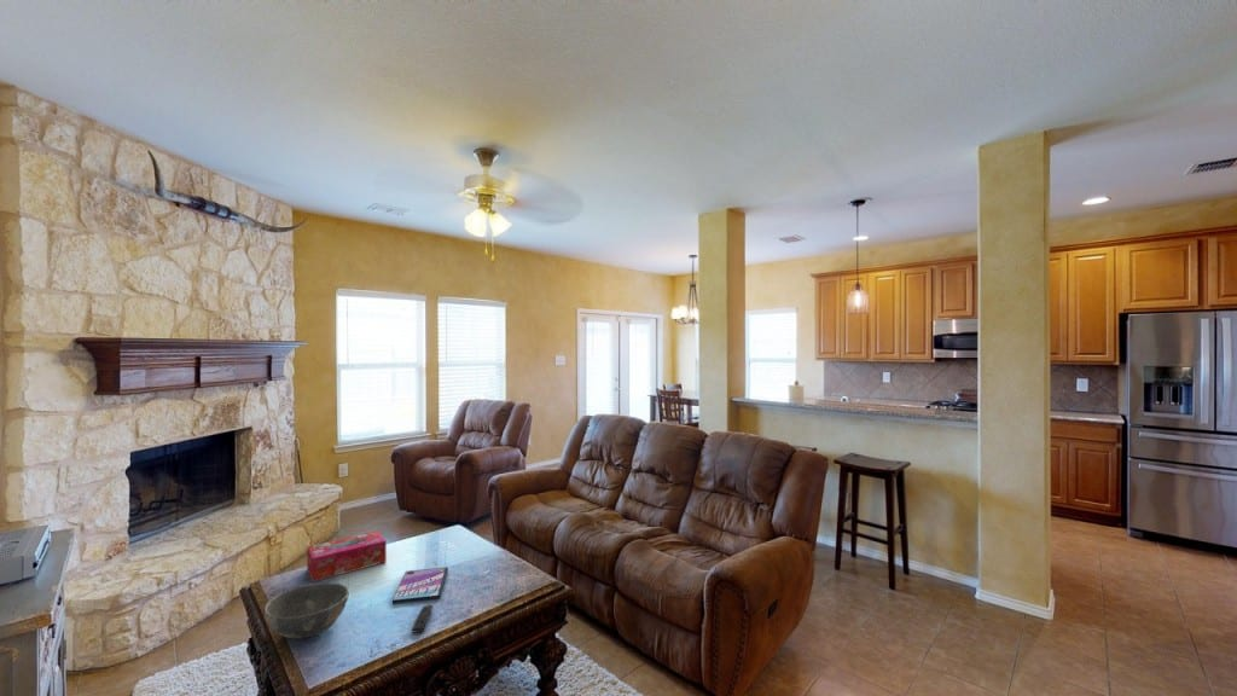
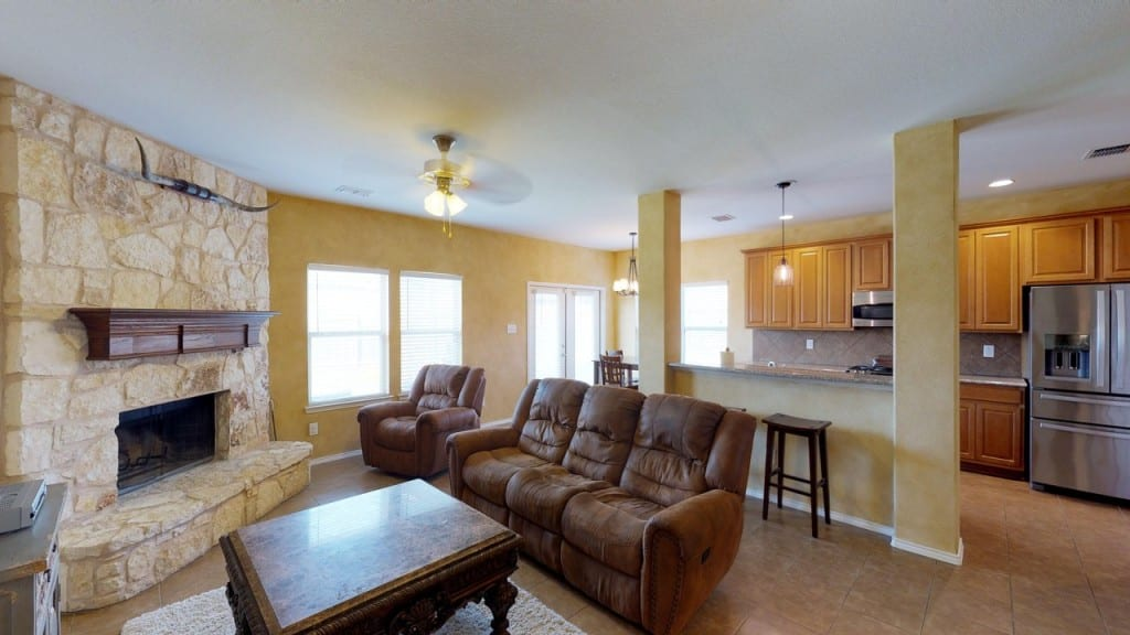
- tissue box [306,530,388,582]
- bowl [263,581,350,639]
- video game case [391,566,449,604]
- remote control [411,603,435,633]
